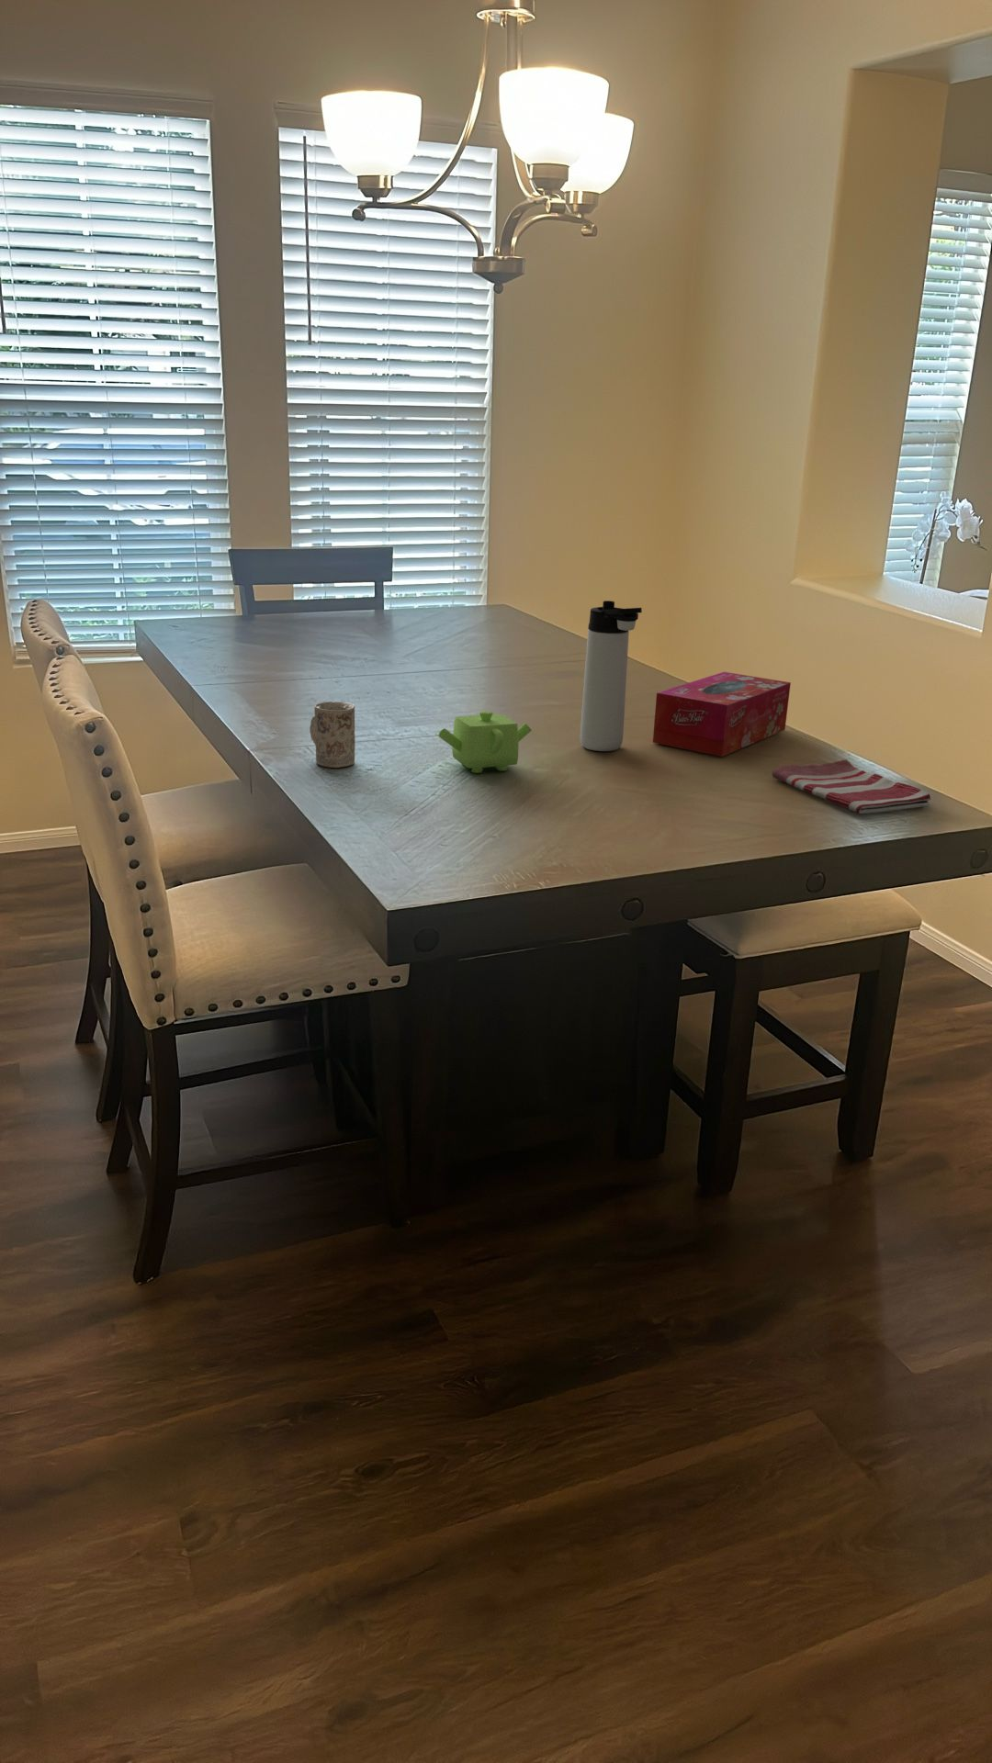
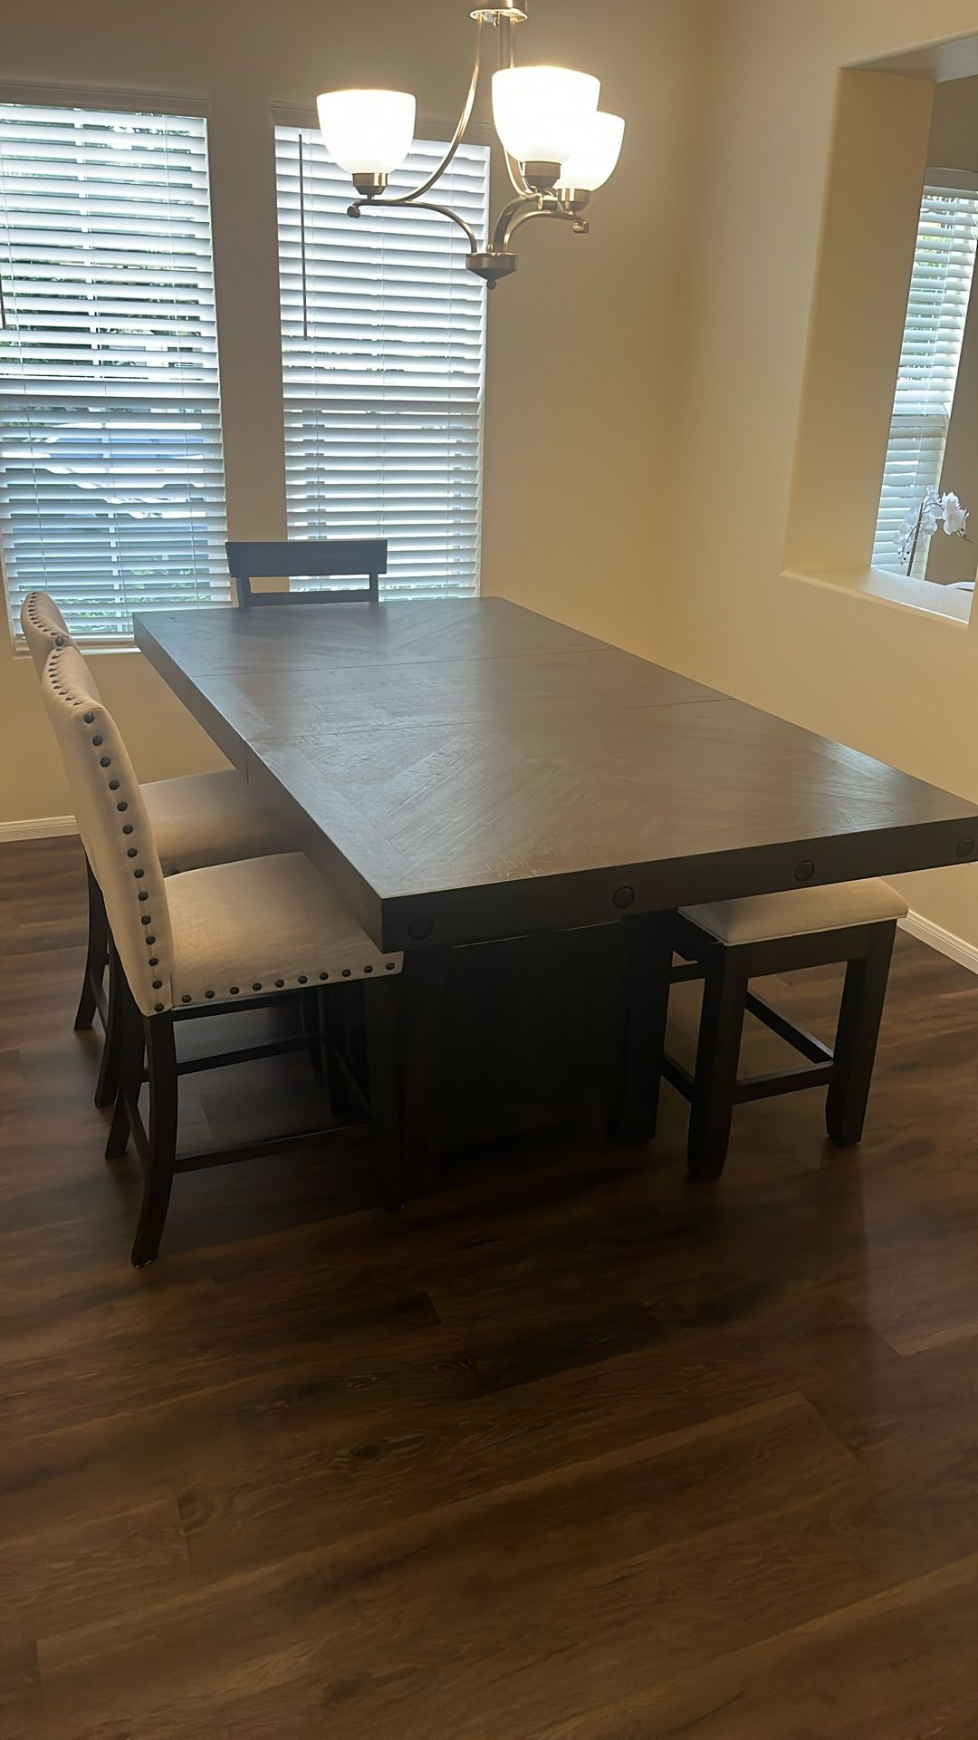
- teapot [437,710,533,774]
- tissue box [652,671,792,758]
- mug [309,701,356,769]
- dish towel [772,758,931,815]
- thermos bottle [580,599,643,752]
